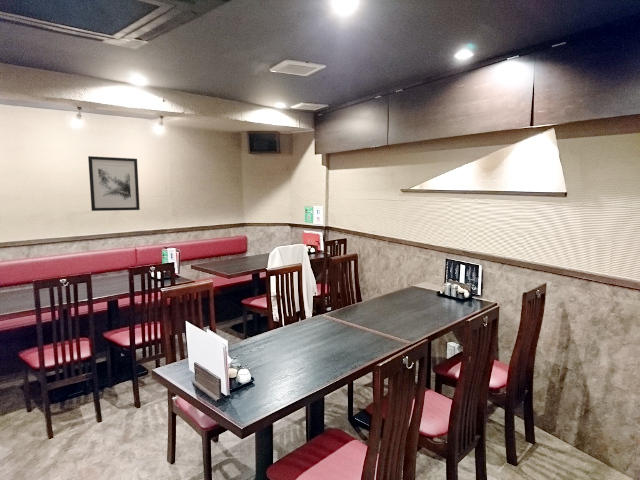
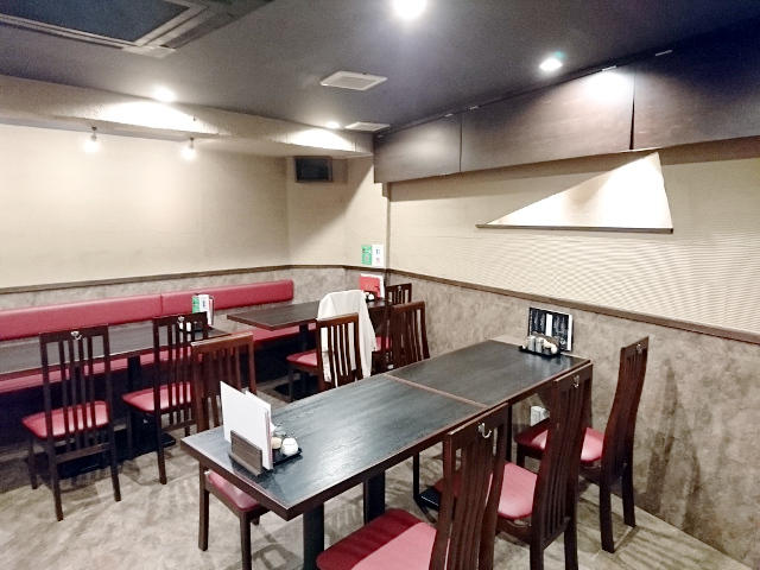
- wall art [87,155,141,212]
